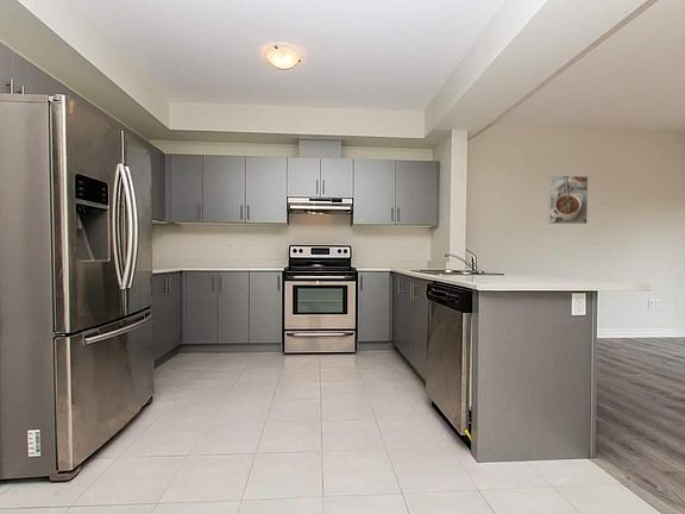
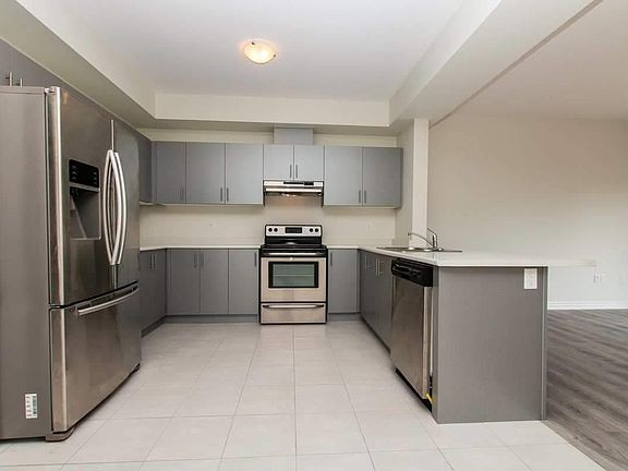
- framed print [547,175,589,225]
